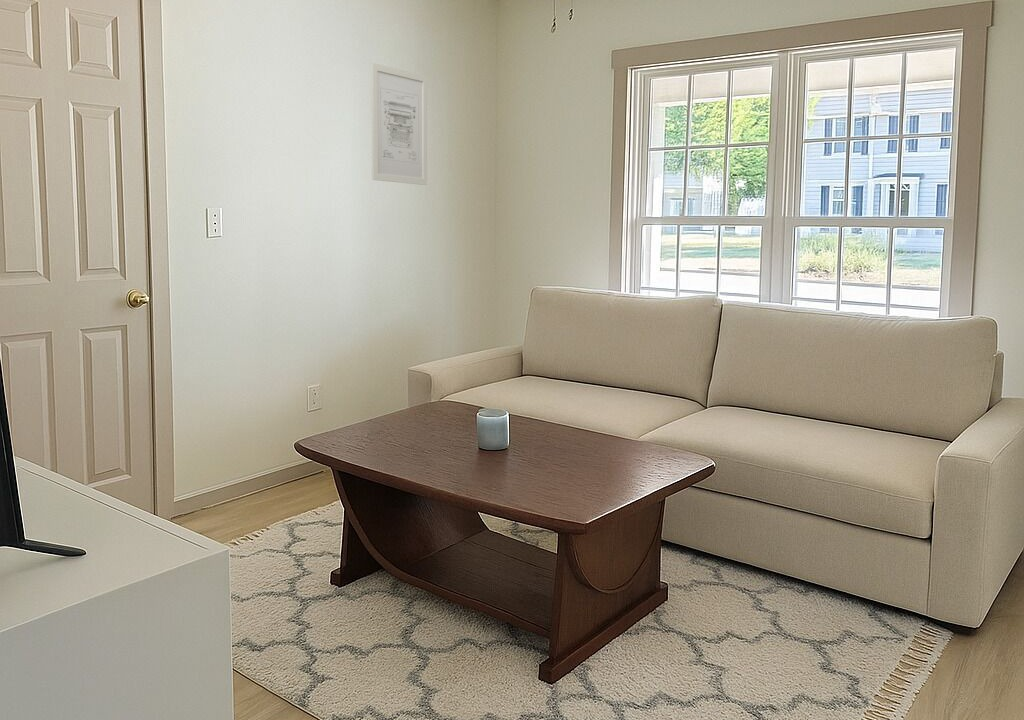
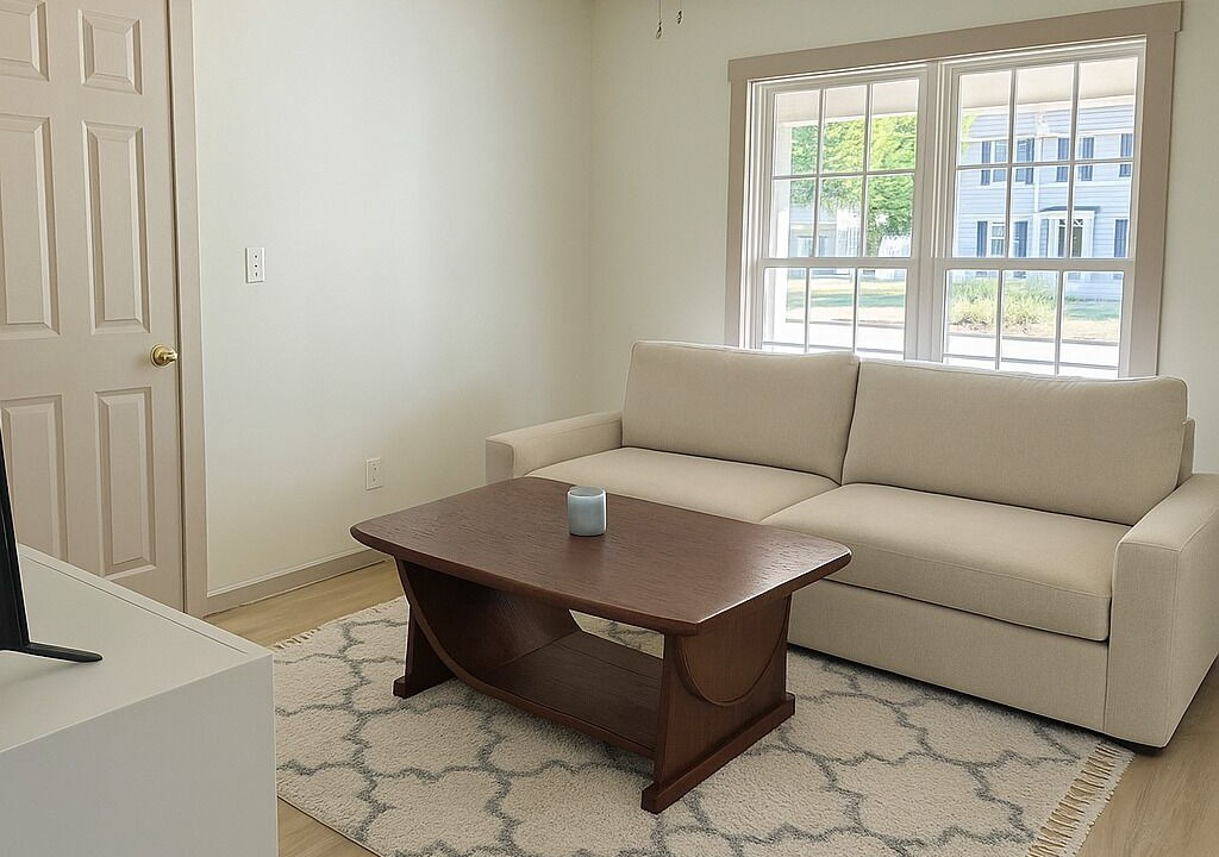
- wall art [370,62,428,186]
